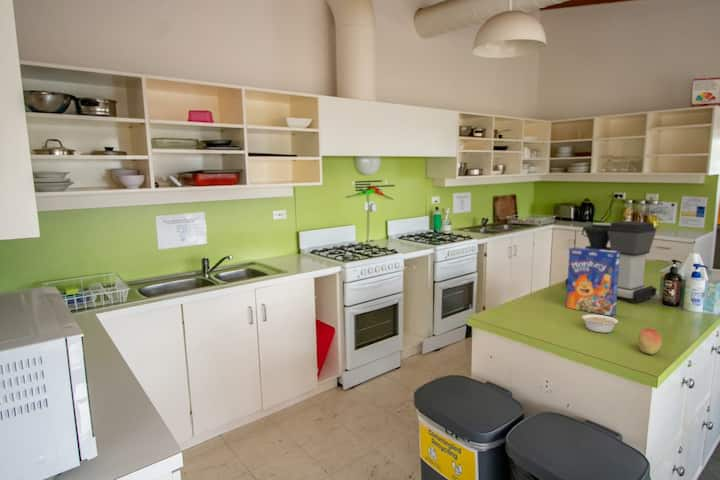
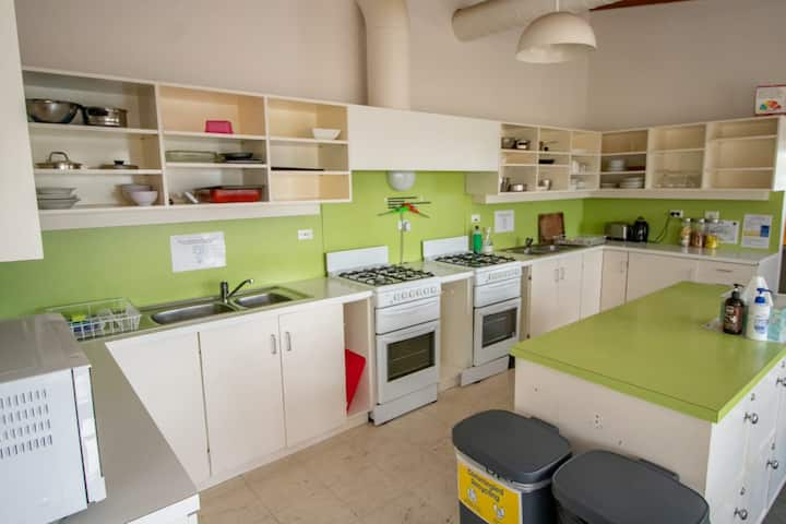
- fruit [637,327,663,355]
- legume [581,313,619,334]
- coffee maker [564,220,658,304]
- cereal box [565,246,620,317]
